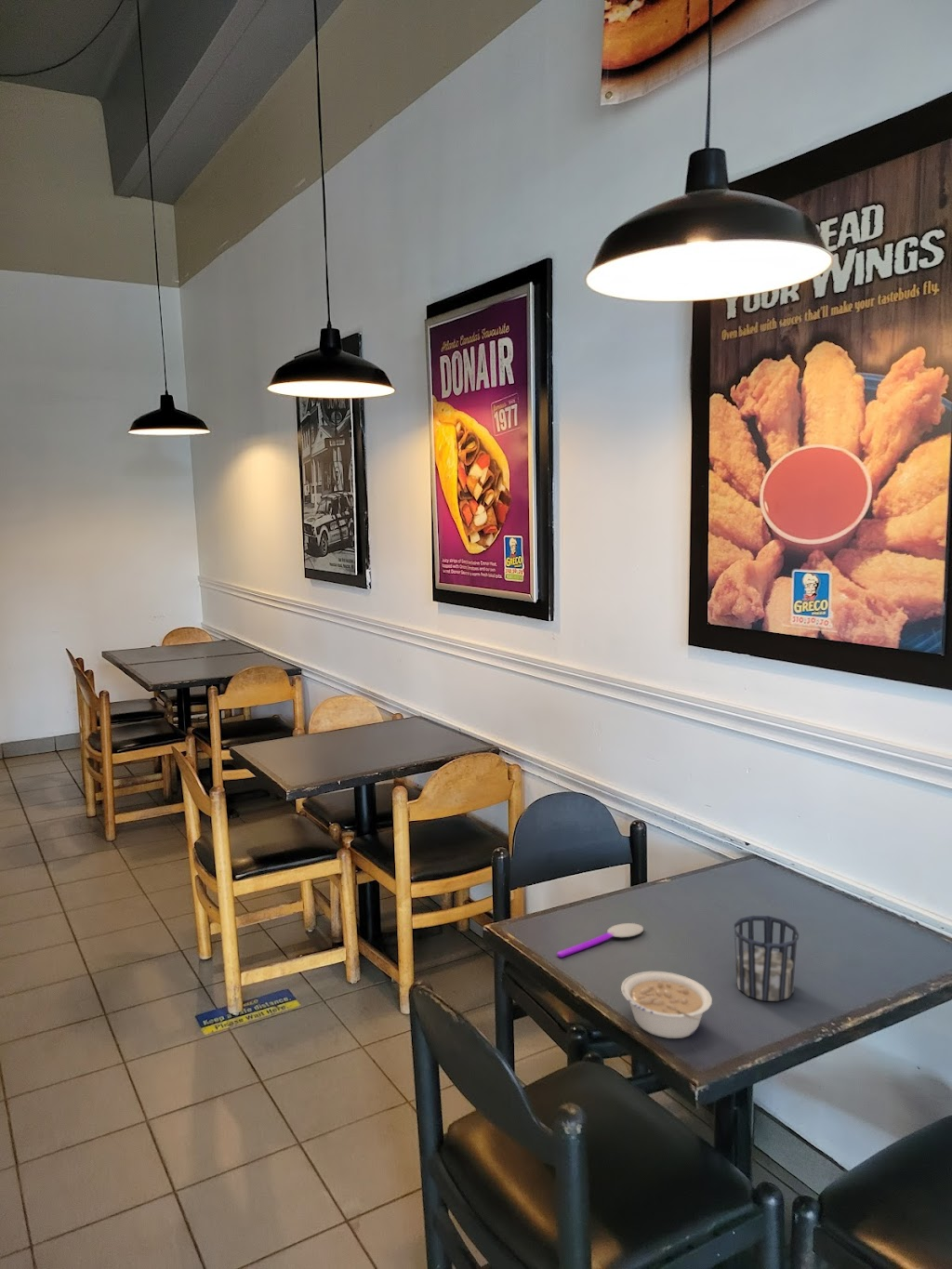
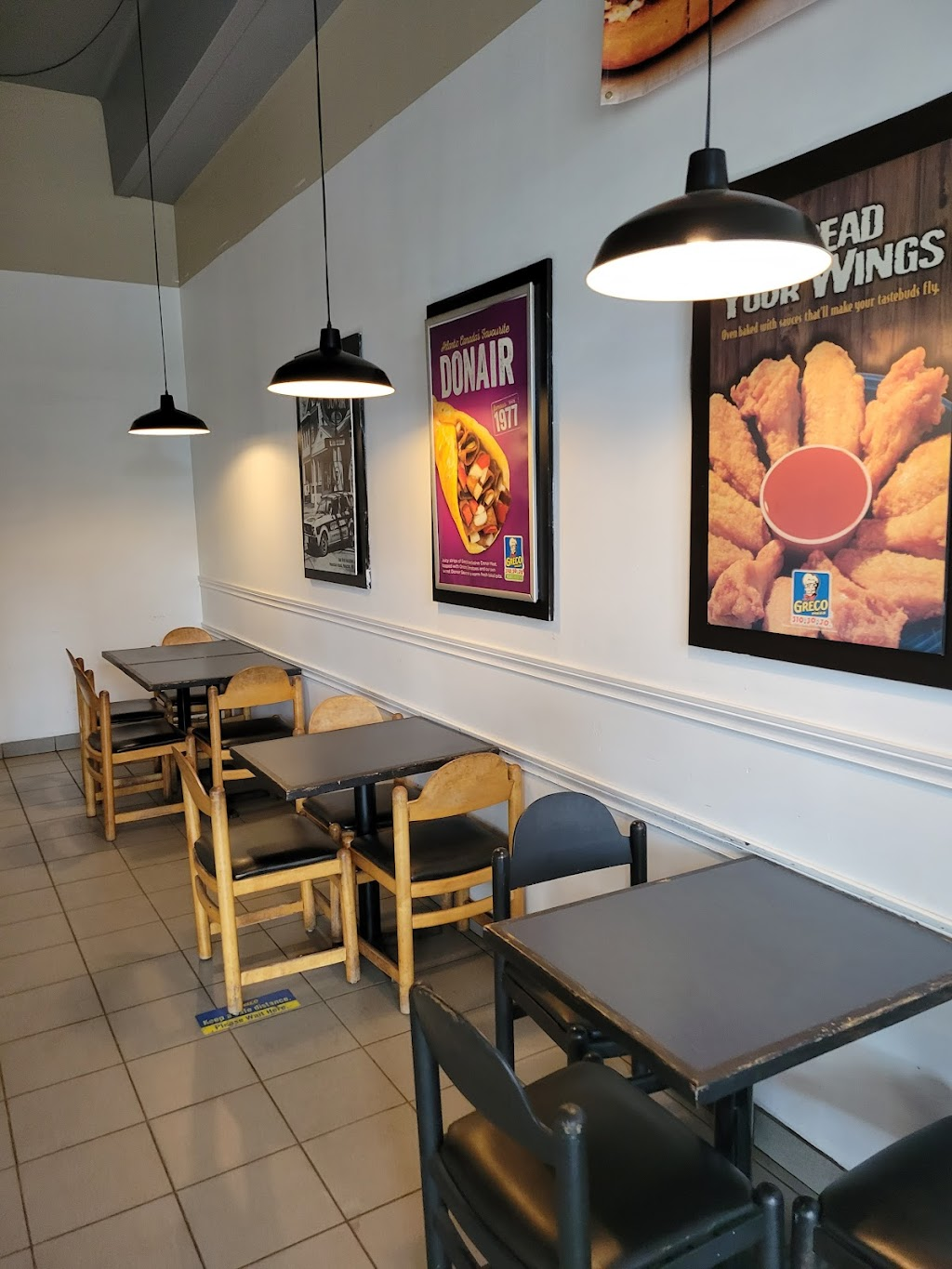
- legume [620,971,713,1039]
- spoon [556,922,644,958]
- cup [734,915,800,1002]
